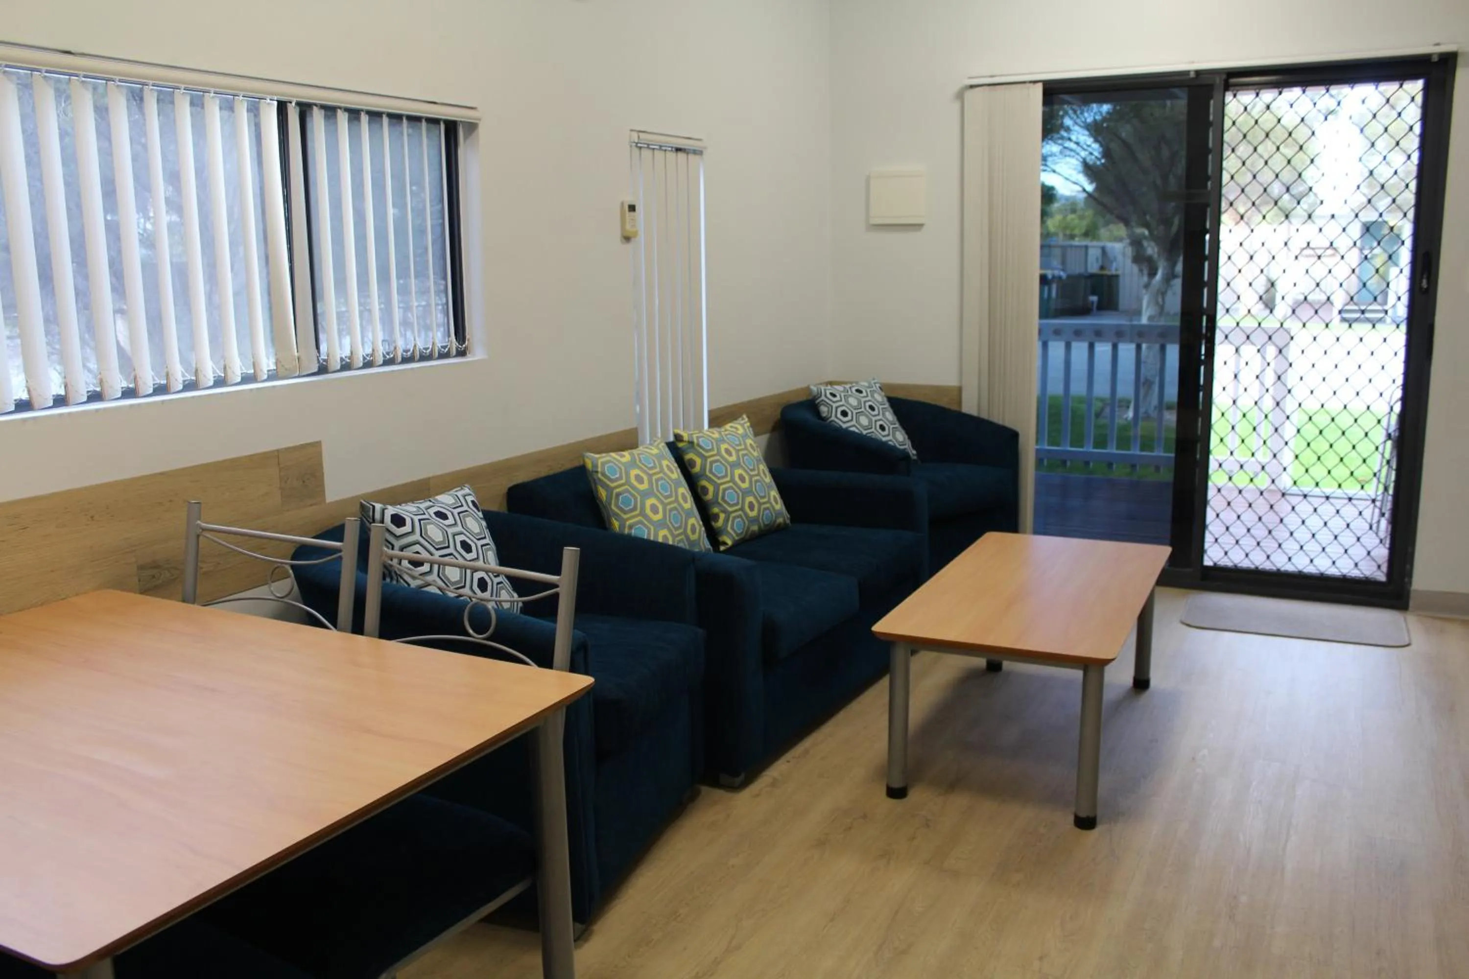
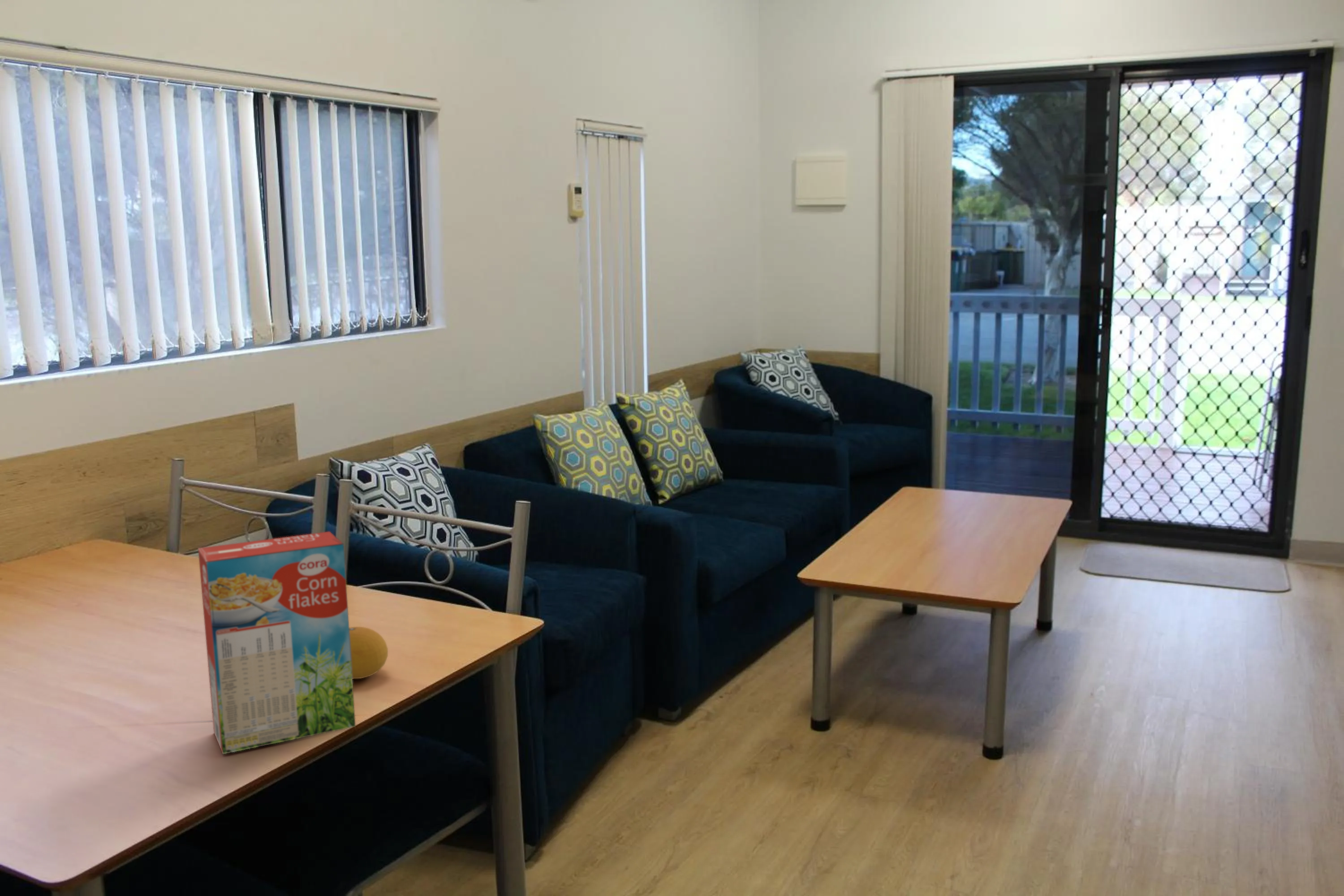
+ cereal box [198,531,356,755]
+ fruit [349,626,388,679]
